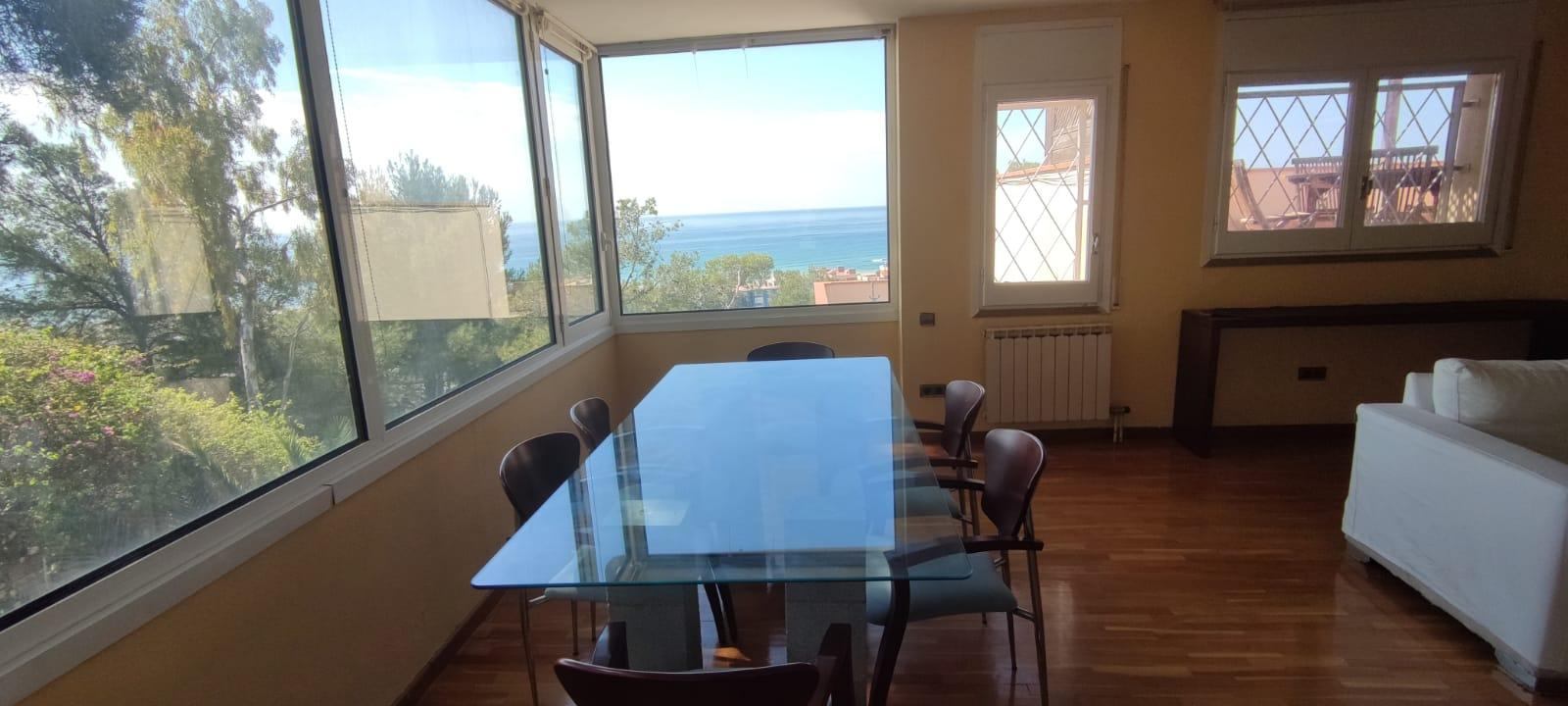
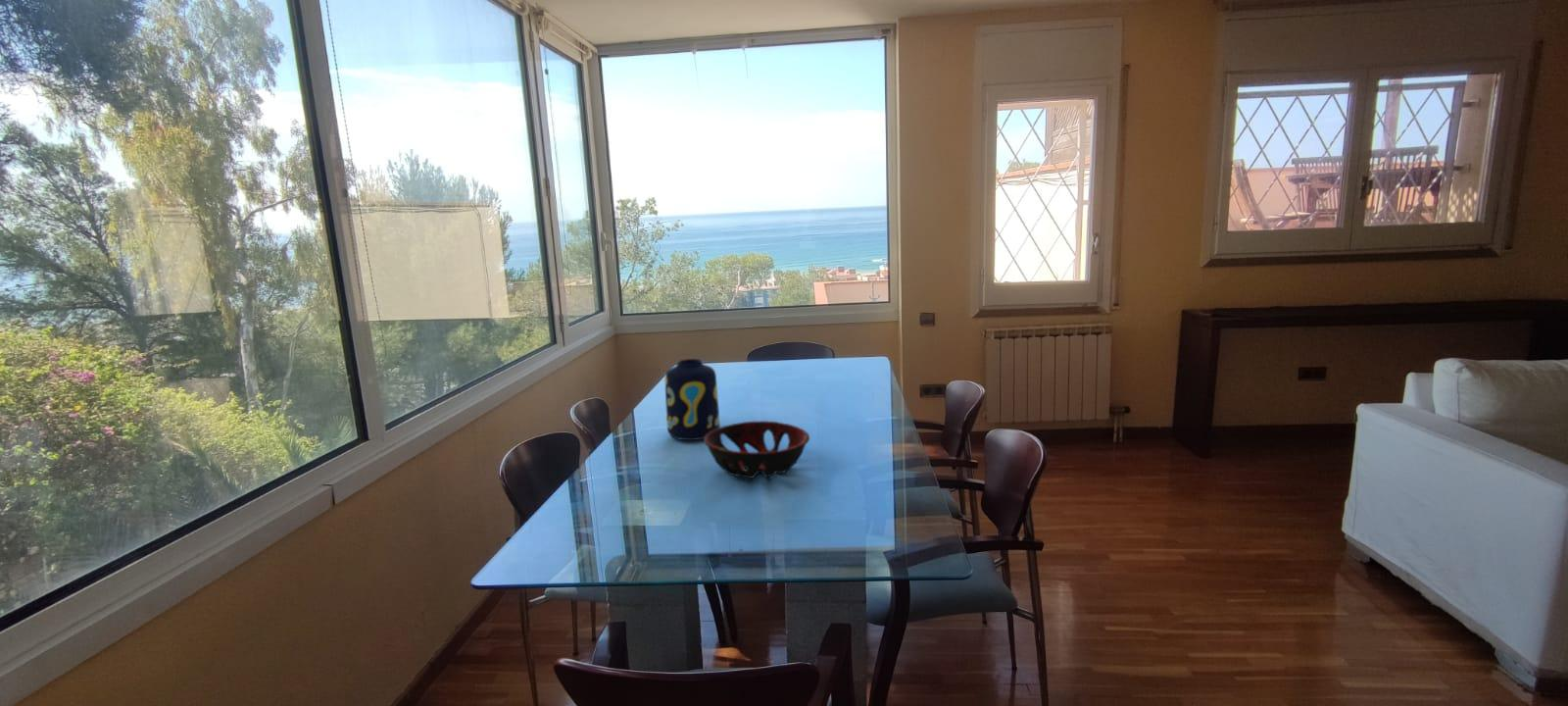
+ decorative bowl [703,420,810,479]
+ vase [663,358,721,441]
